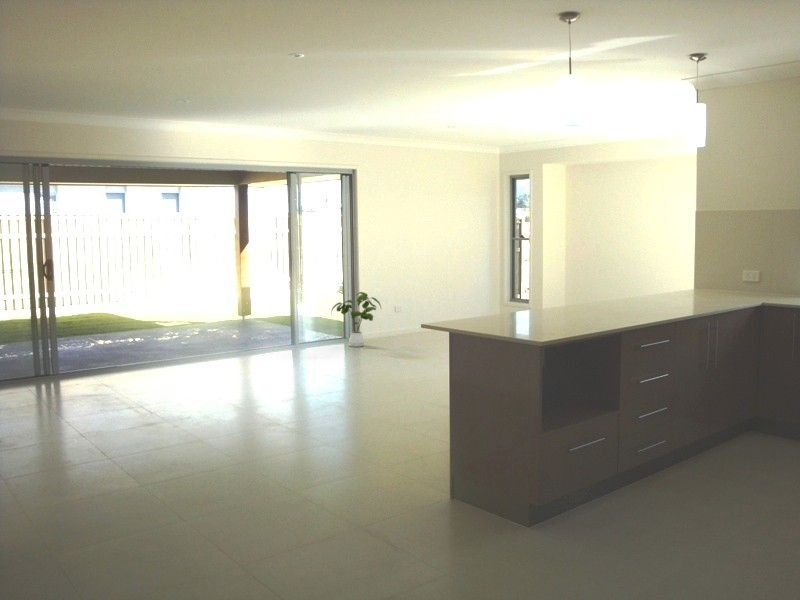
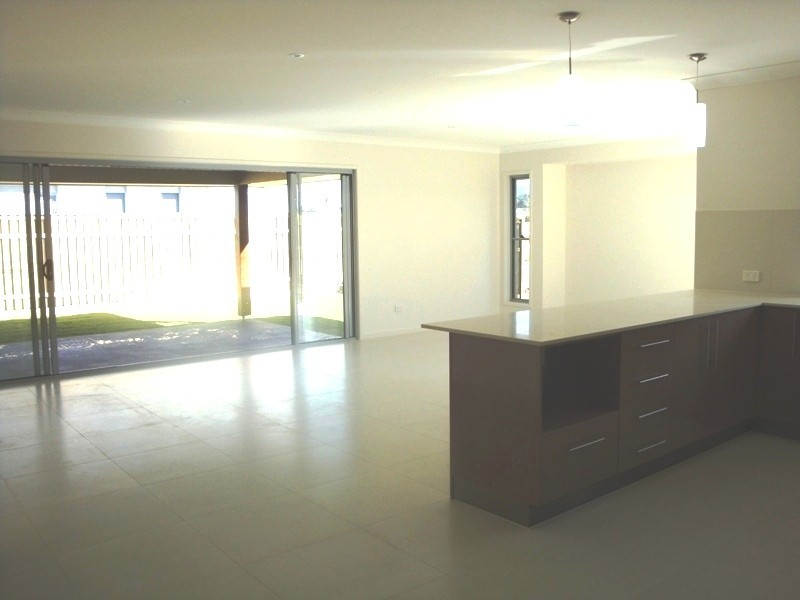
- house plant [330,291,383,348]
